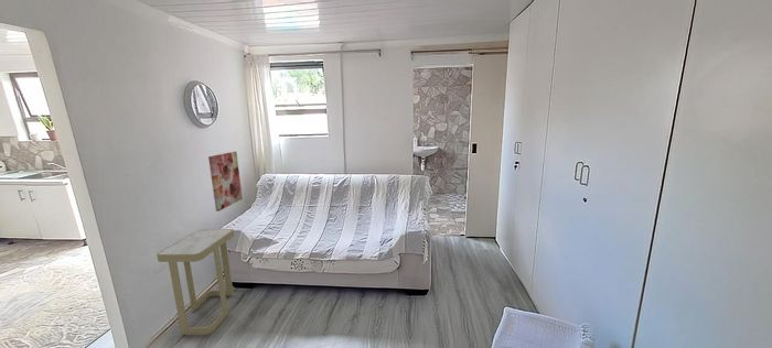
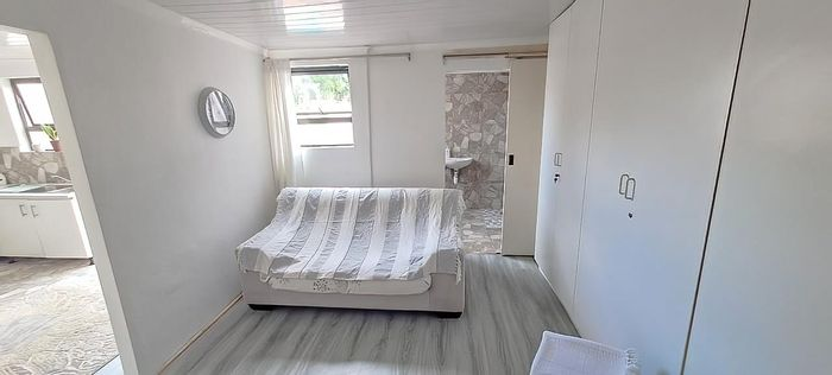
- side table [156,228,235,336]
- wall art [207,151,244,213]
